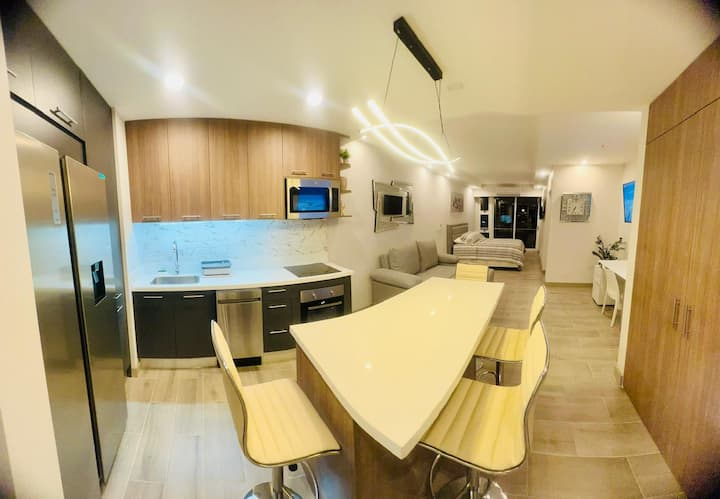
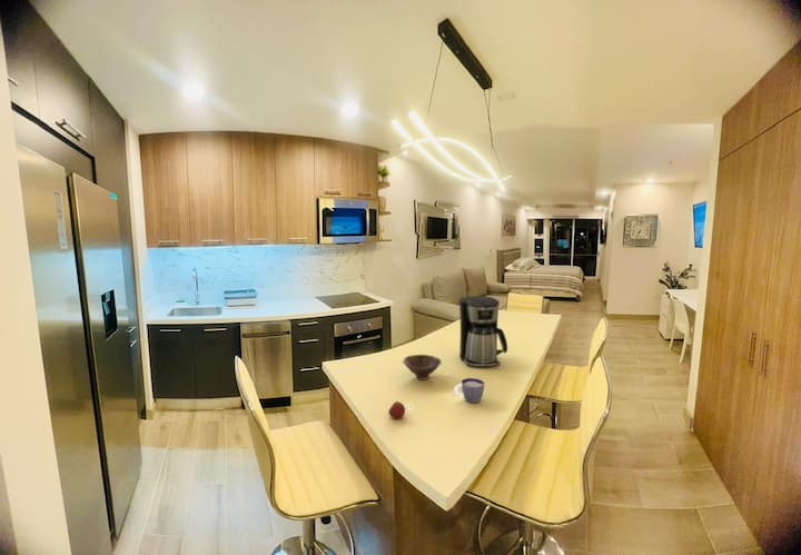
+ fruit [387,400,412,420]
+ cup [453,377,485,404]
+ coffee maker [458,295,508,368]
+ bowl [402,354,443,381]
